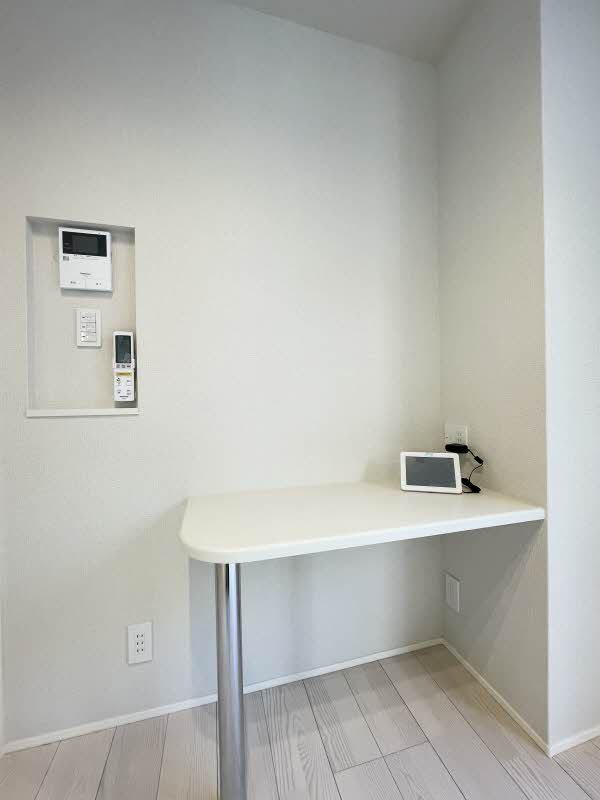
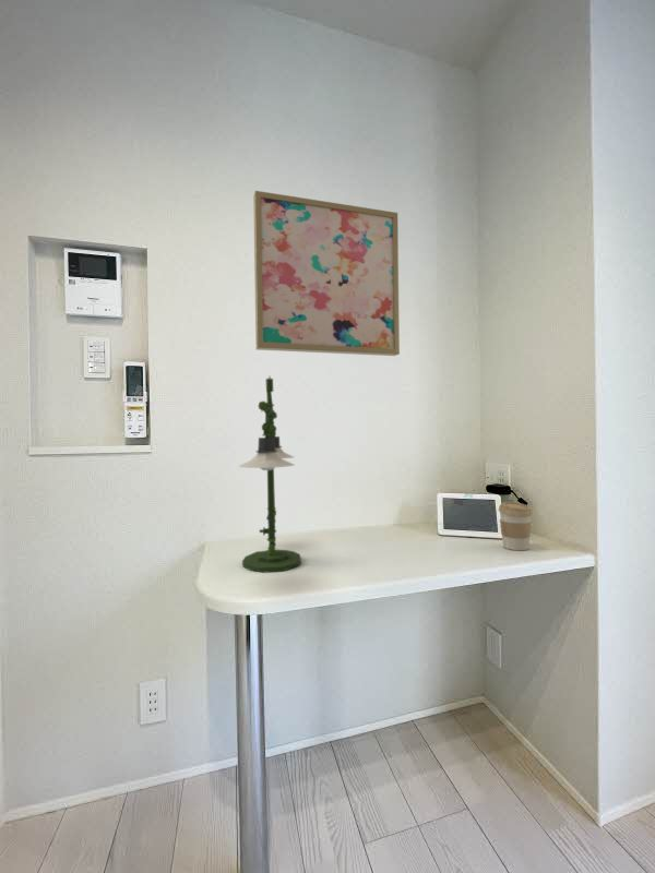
+ coffee cup [498,501,534,551]
+ wall art [252,190,401,357]
+ desk lamp [238,374,302,574]
